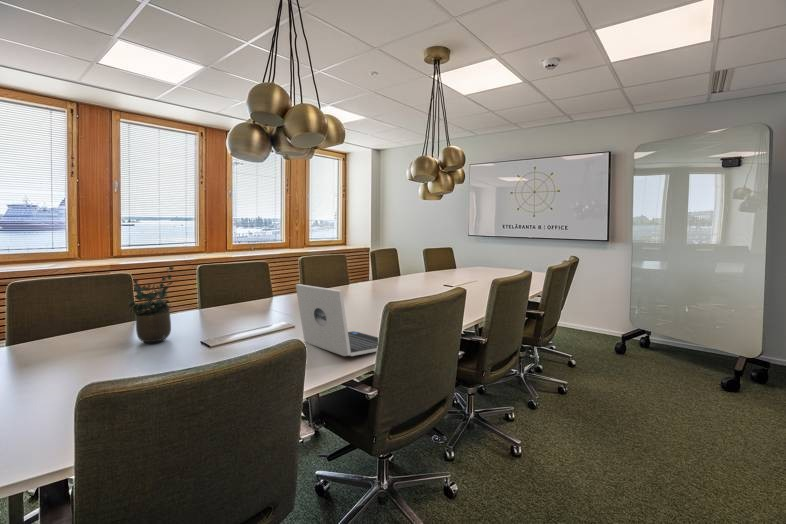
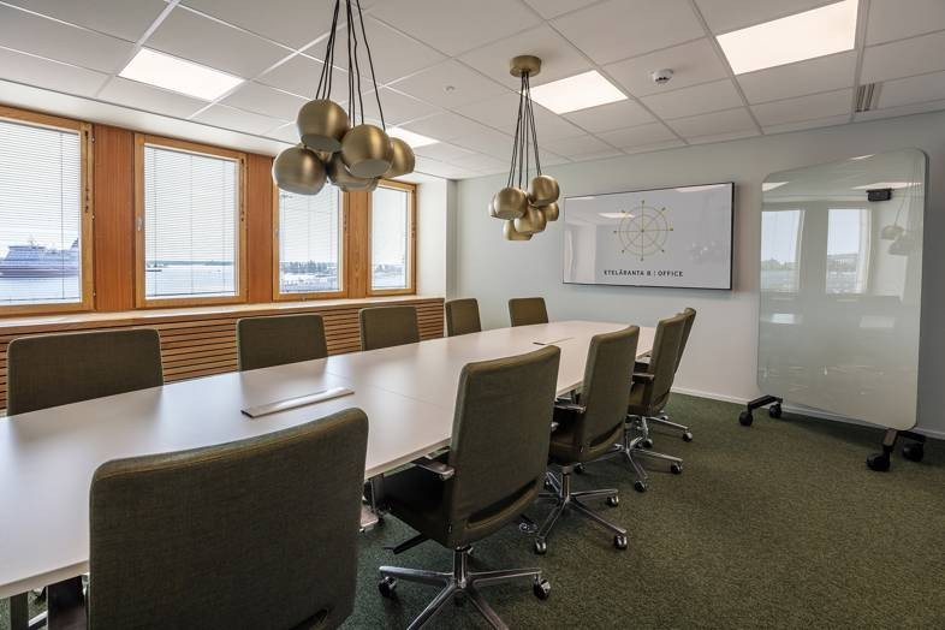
- potted plant [127,266,175,345]
- laptop [295,283,379,357]
